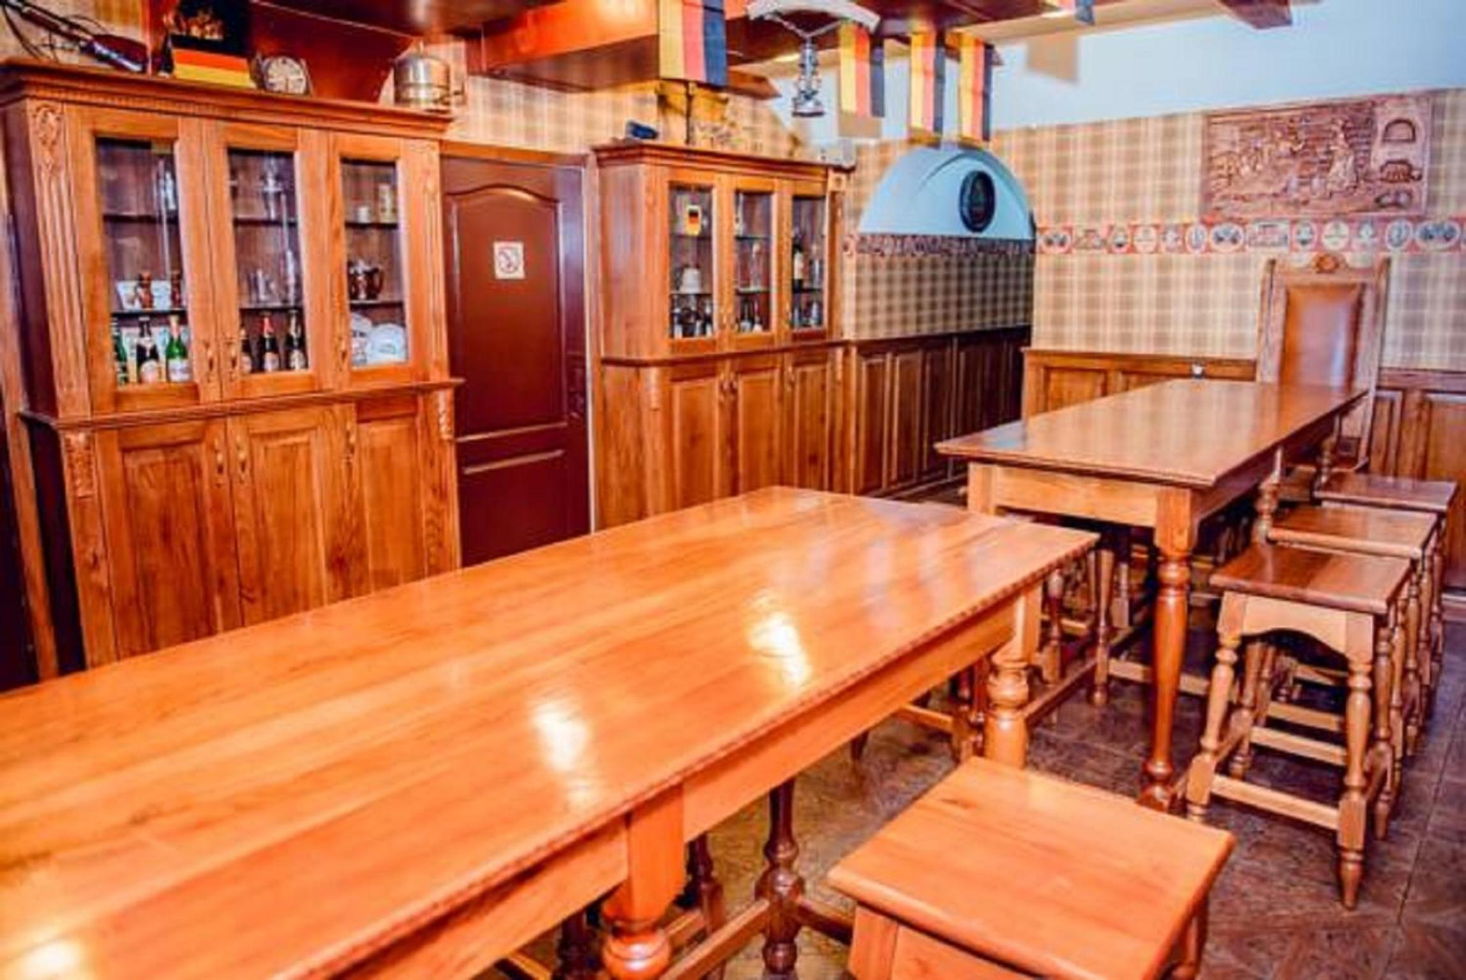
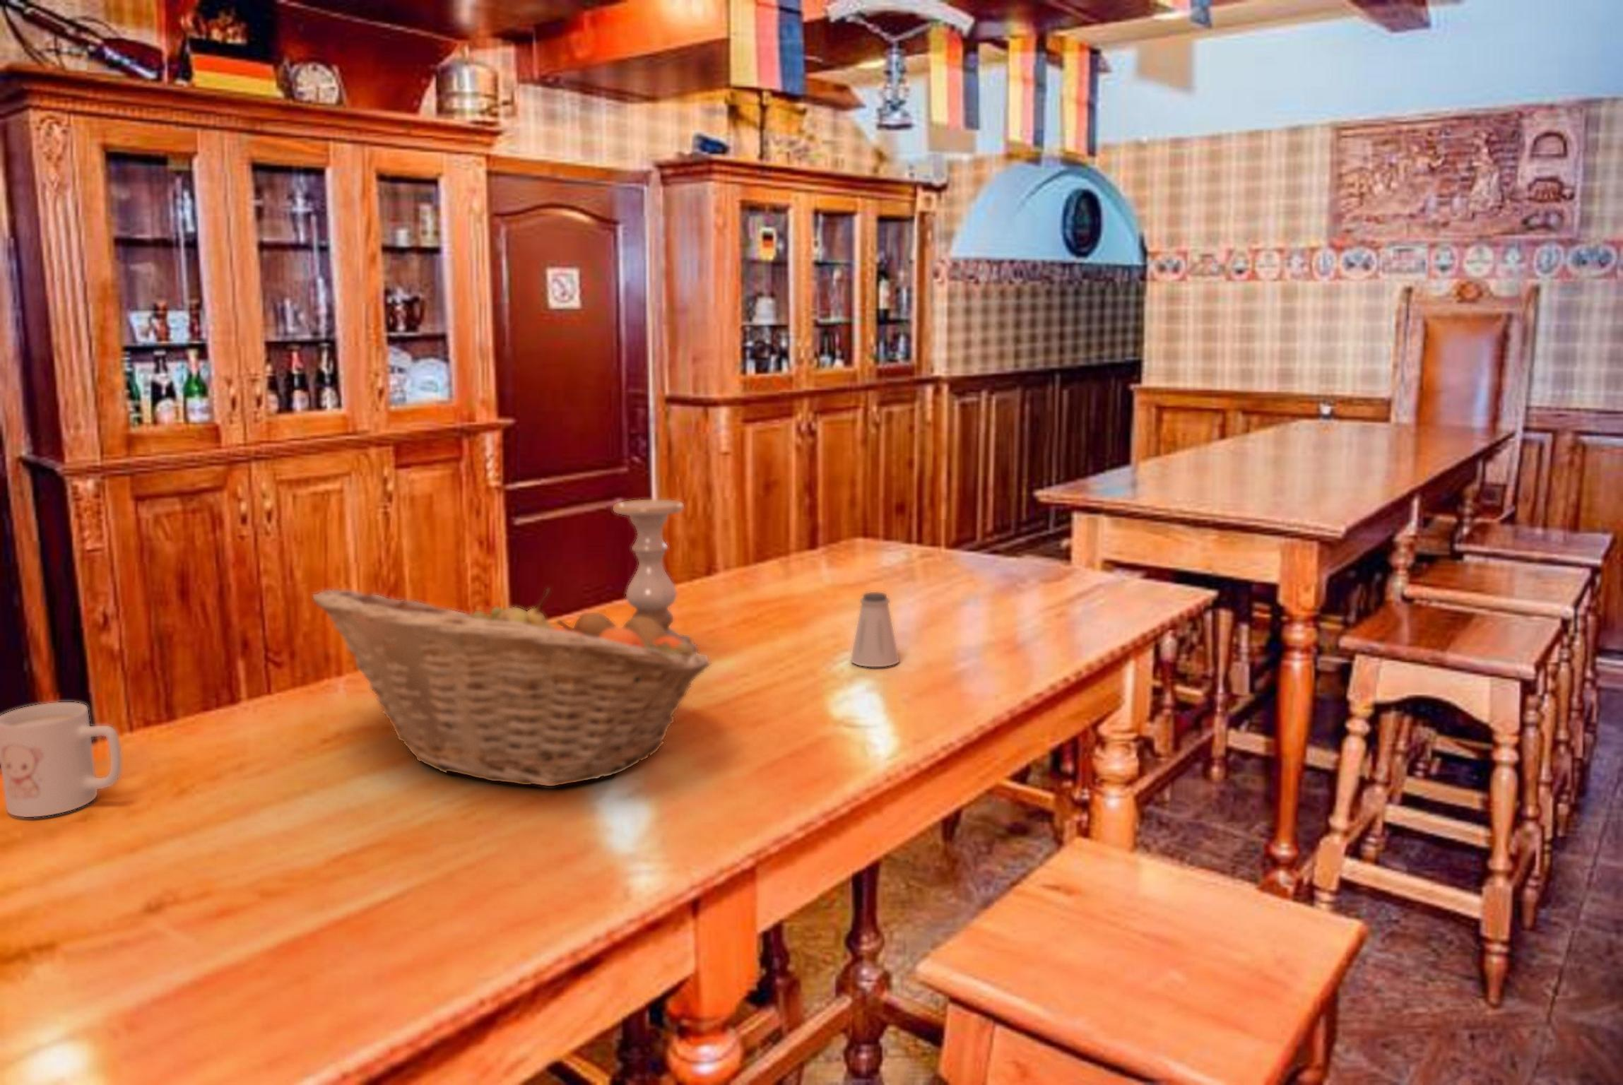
+ candle holder [612,499,698,654]
+ mug [0,701,124,819]
+ saltshaker [850,591,900,667]
+ fruit basket [311,587,712,787]
